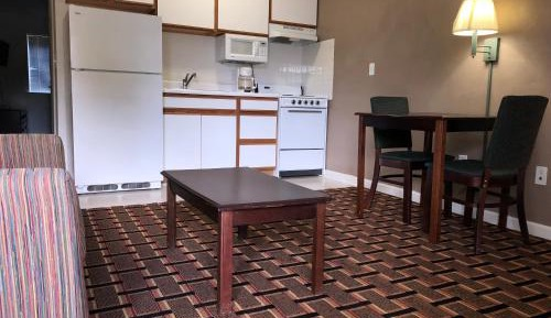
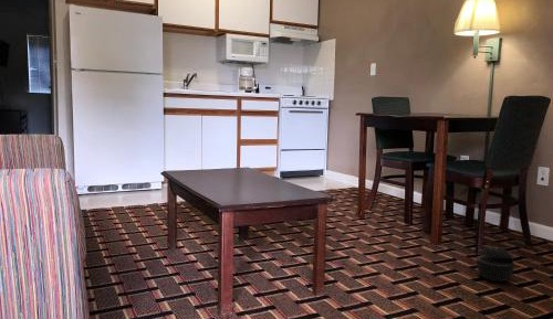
+ speaker [476,246,515,283]
